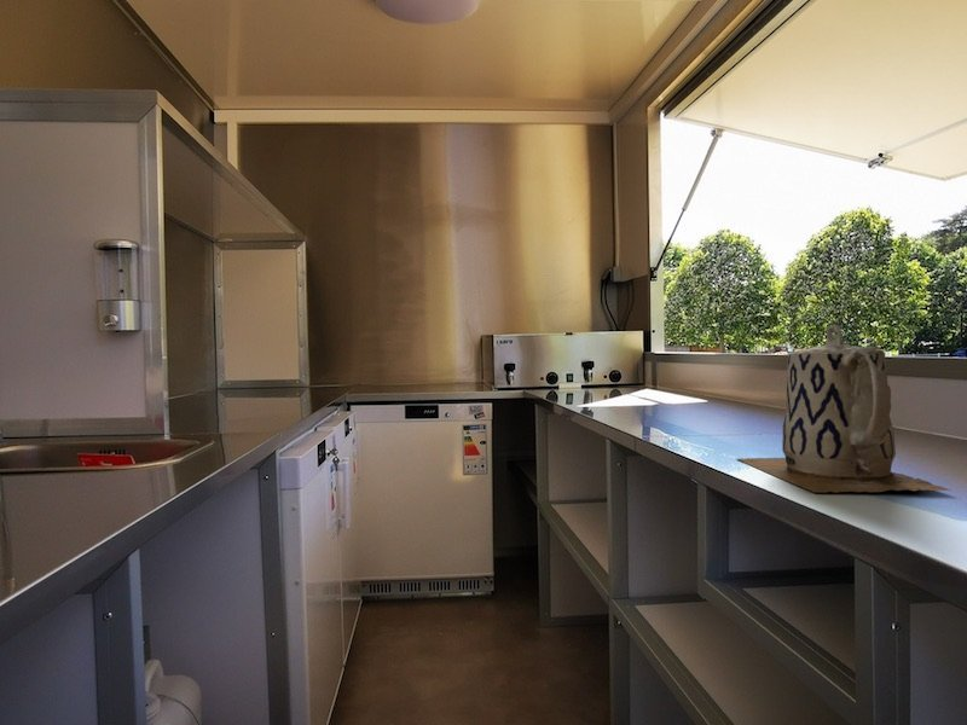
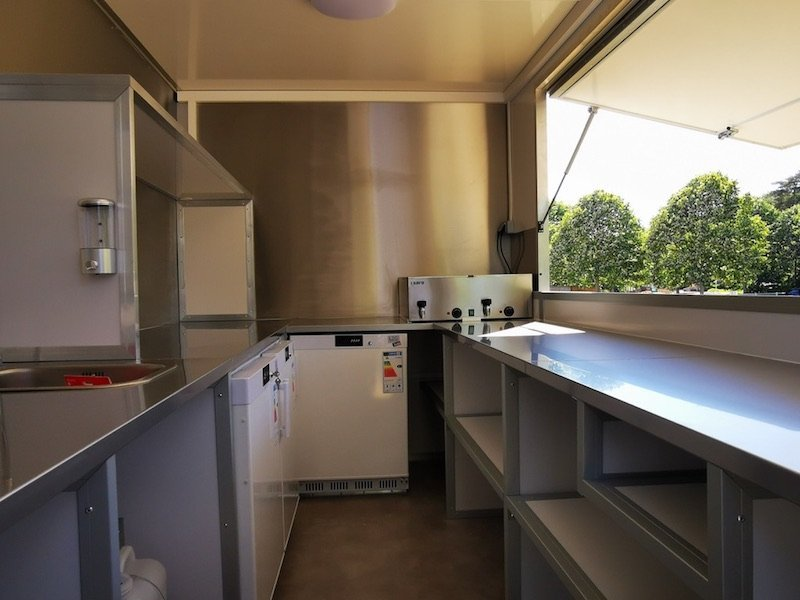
- teapot [737,324,952,494]
